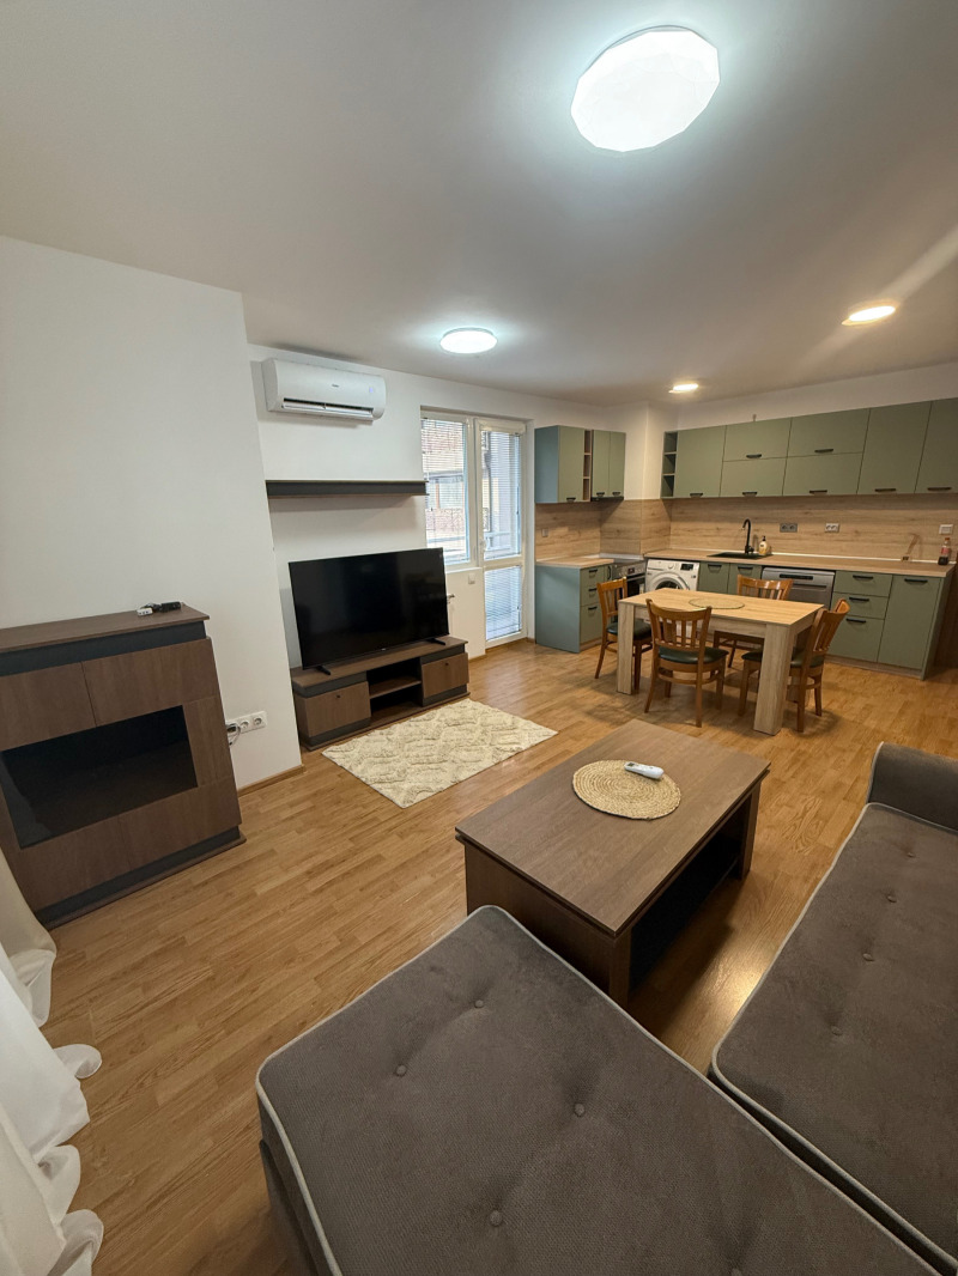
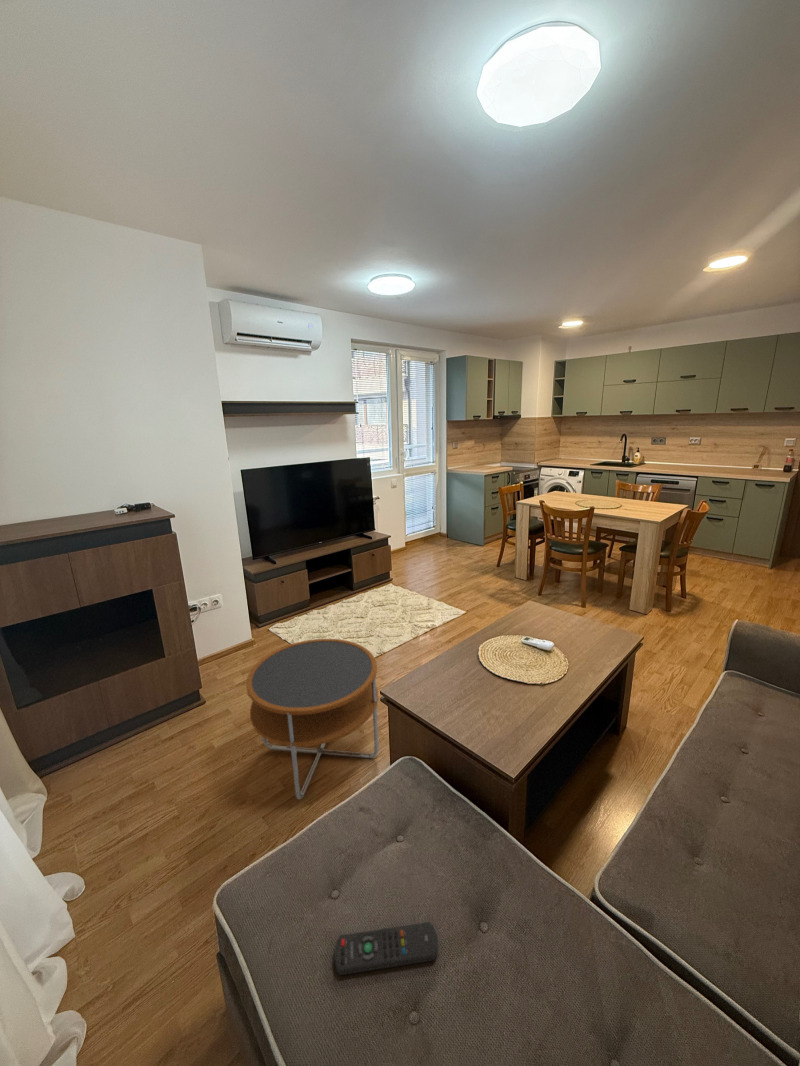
+ remote control [333,921,439,976]
+ side table [245,638,380,801]
